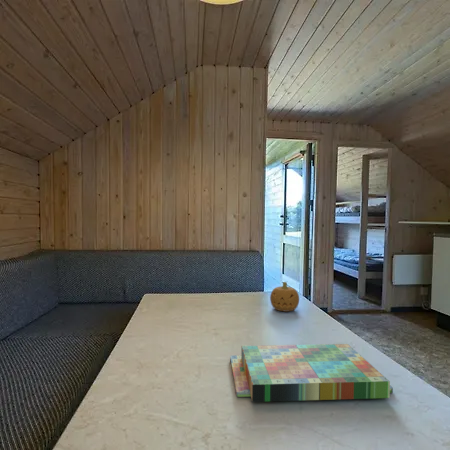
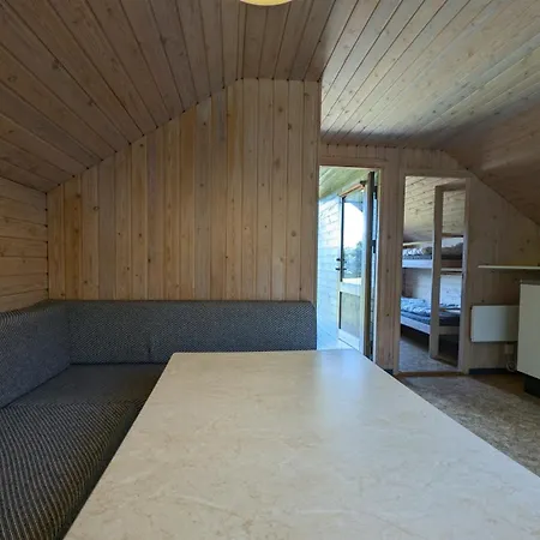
- board game [229,343,394,403]
- fruit [269,281,300,313]
